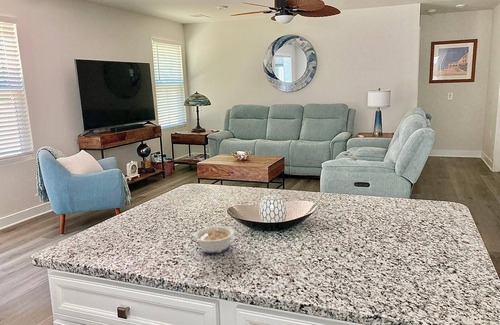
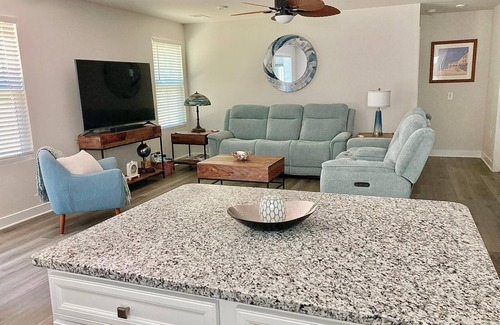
- legume [186,225,235,254]
